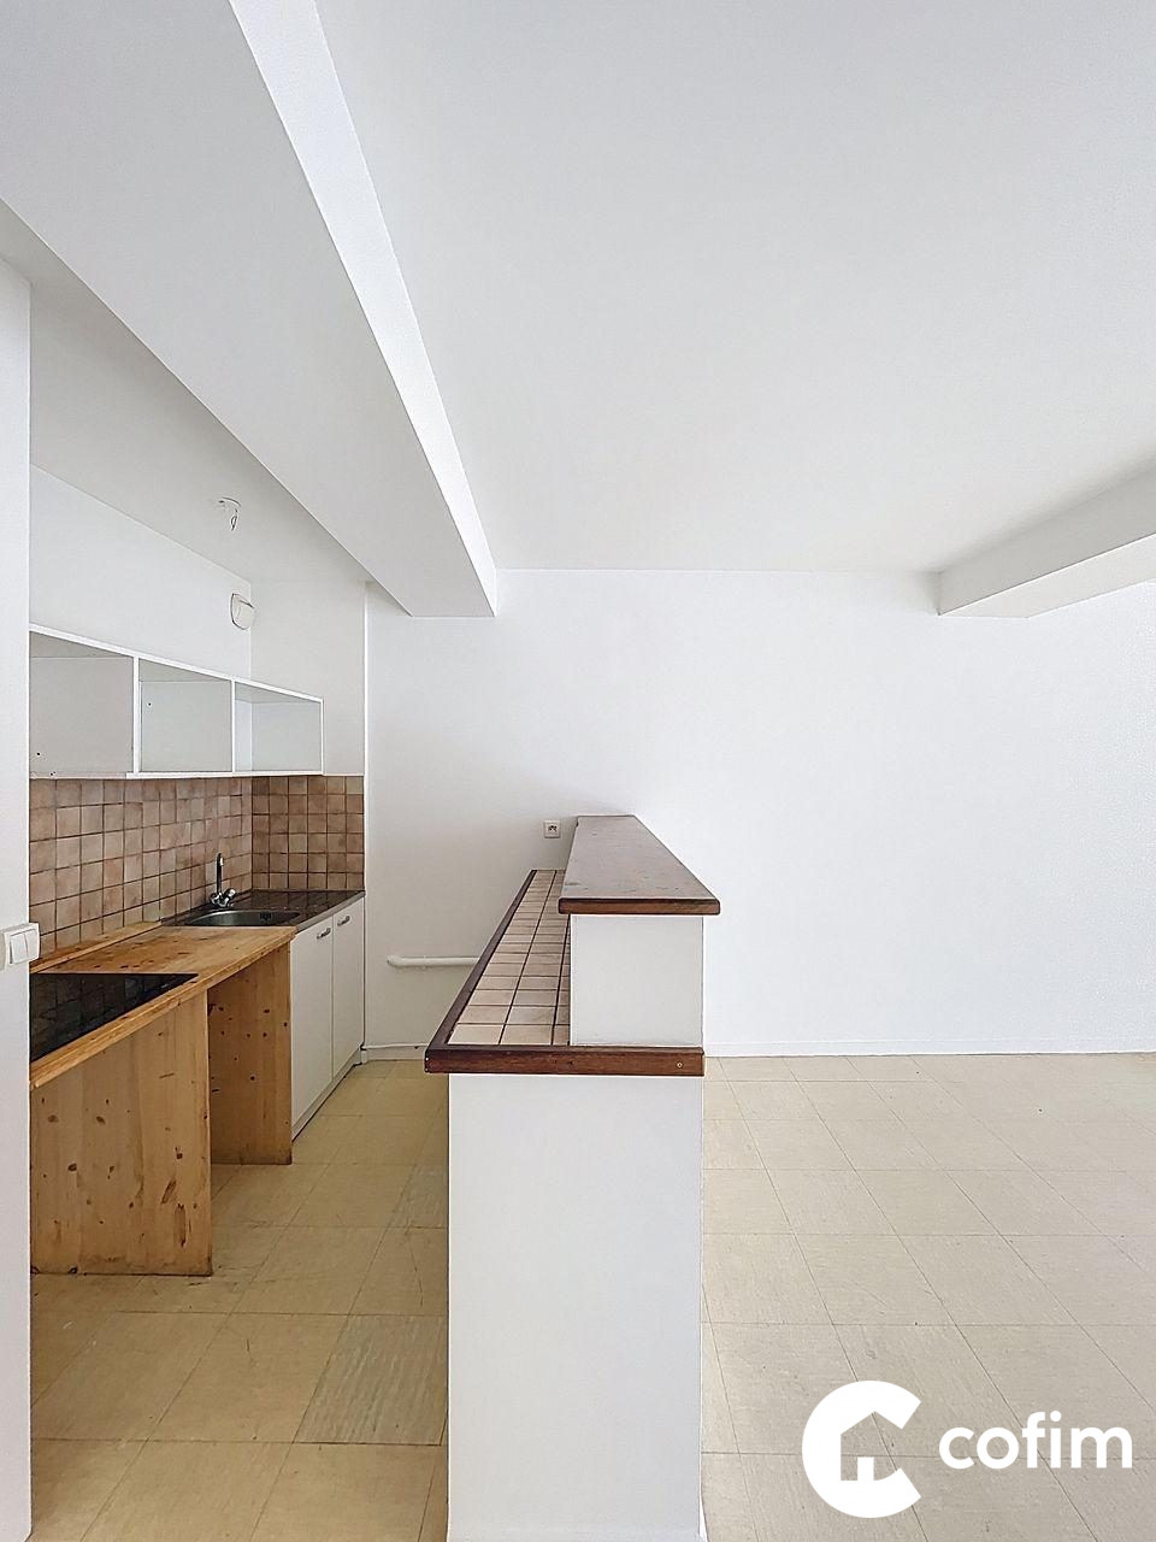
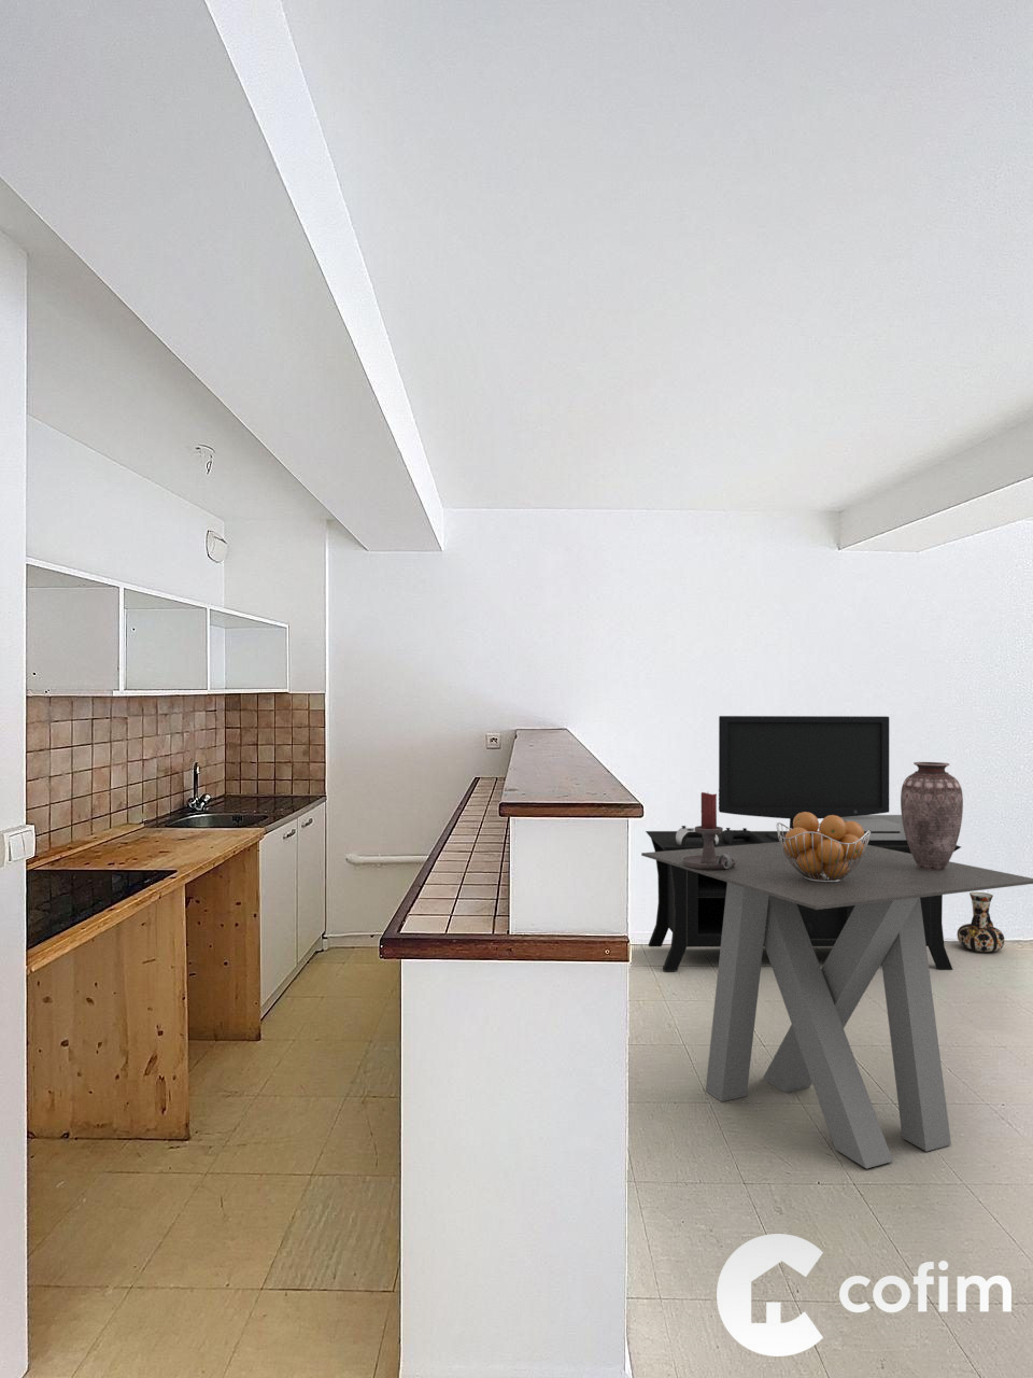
+ vase [957,892,1006,954]
+ vase [900,761,965,870]
+ fruit basket [776,812,870,883]
+ media console [645,715,962,972]
+ candle holder [683,791,736,870]
+ dining table [640,842,1033,1170]
